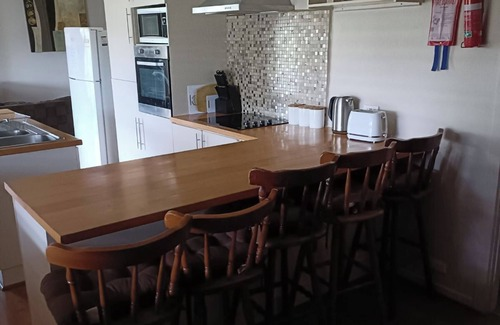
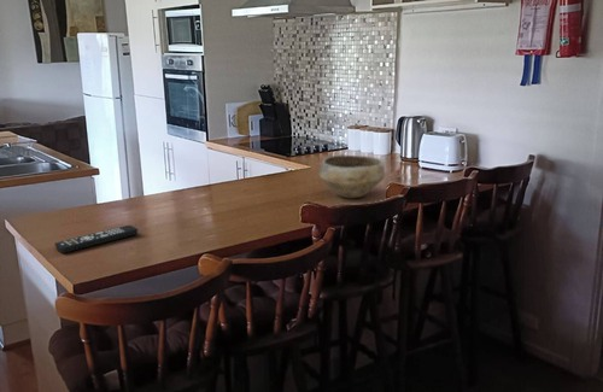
+ bowl [317,153,386,199]
+ remote control [53,224,139,254]
